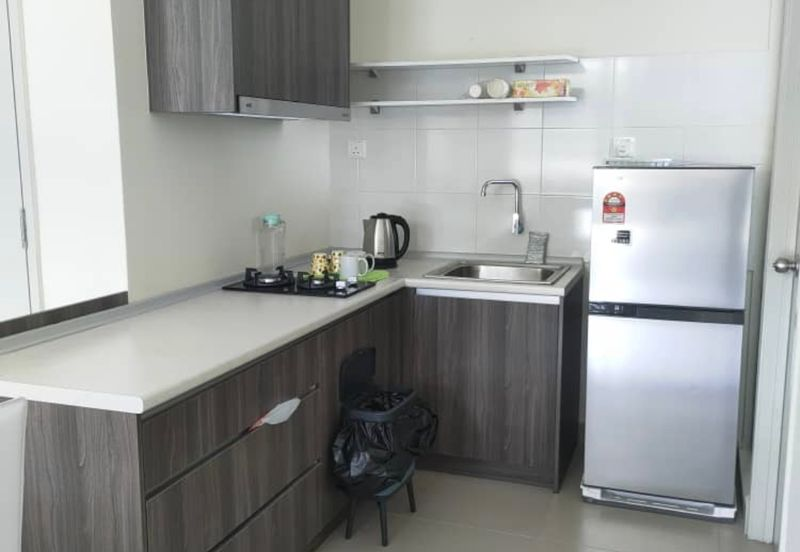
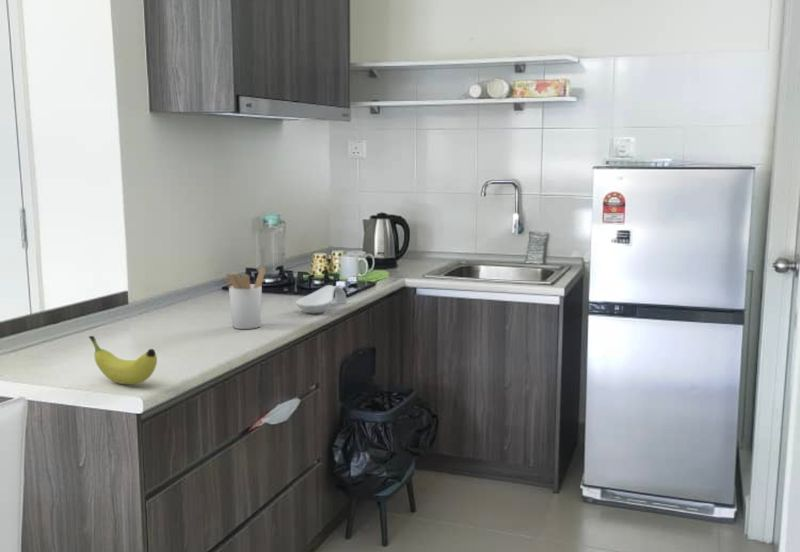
+ spoon rest [295,284,348,314]
+ fruit [88,335,158,385]
+ utensil holder [221,266,266,330]
